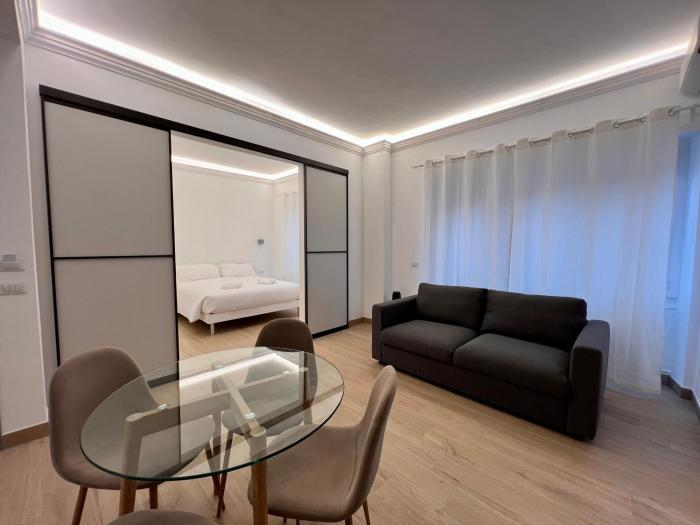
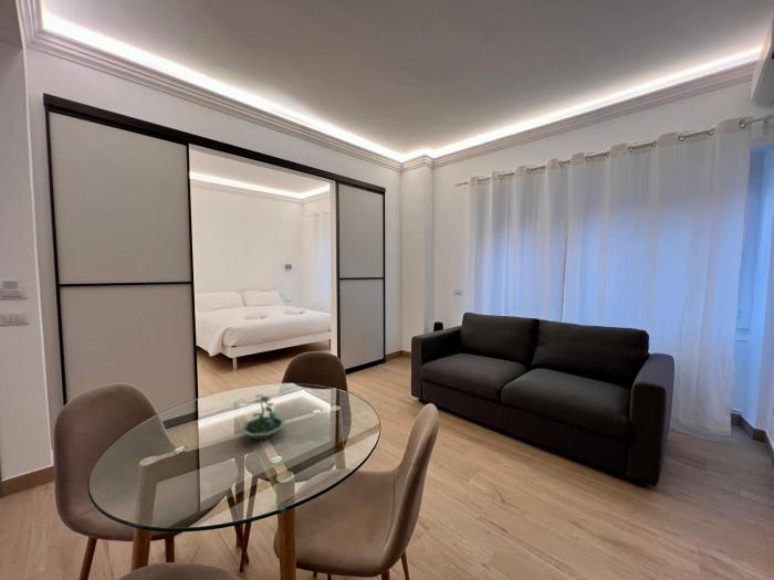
+ terrarium [239,393,286,441]
